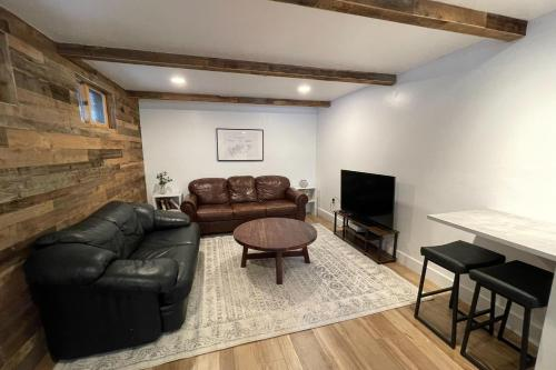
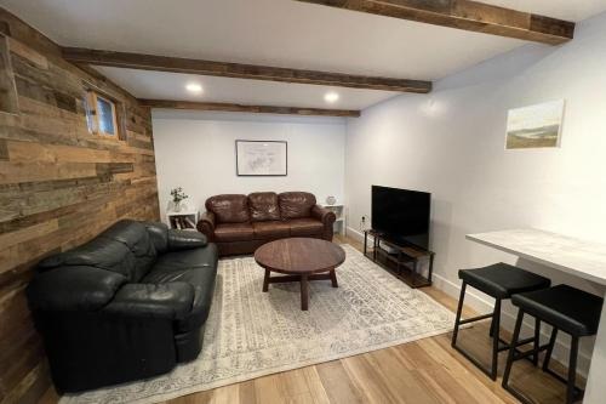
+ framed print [503,98,567,152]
